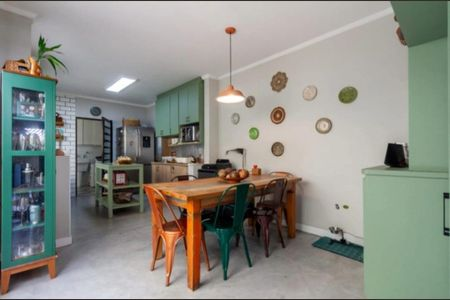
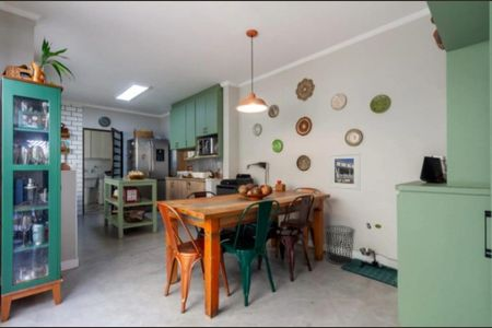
+ trash can [323,224,356,267]
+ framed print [328,152,362,191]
